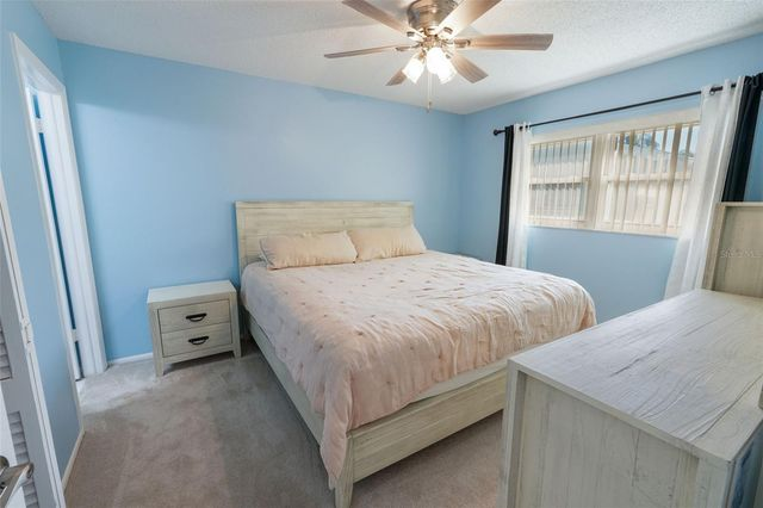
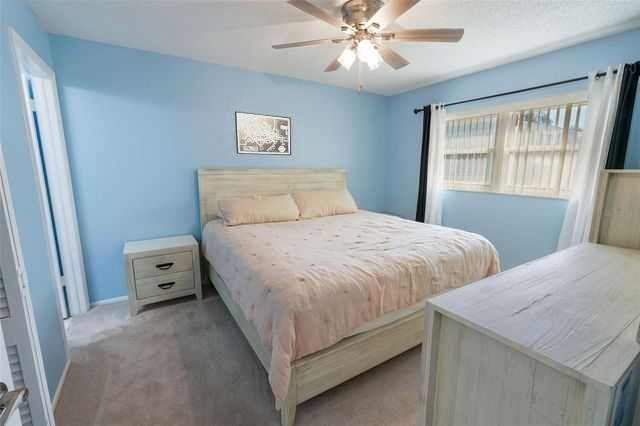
+ wall art [234,110,292,156]
